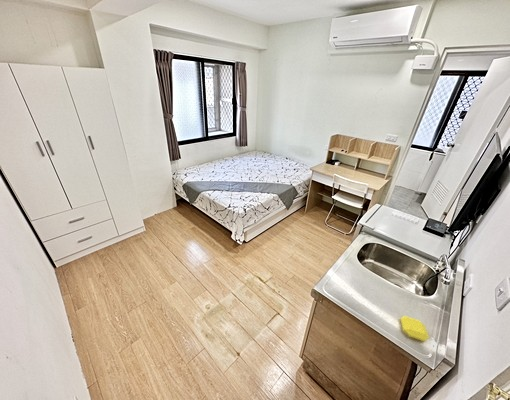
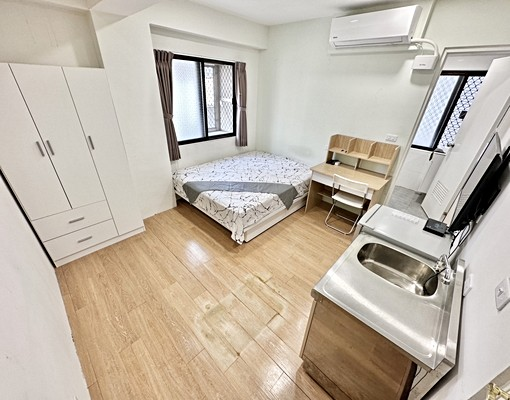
- soap bar [400,315,430,342]
